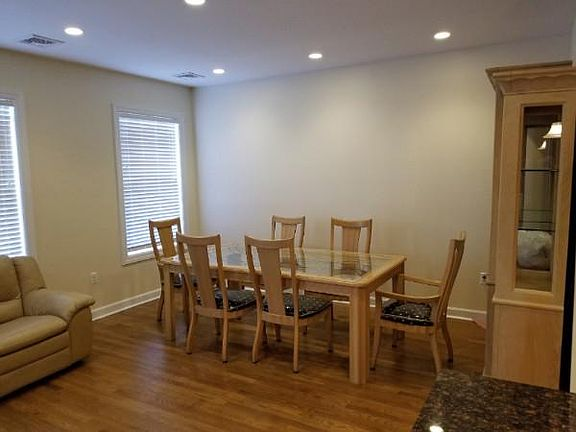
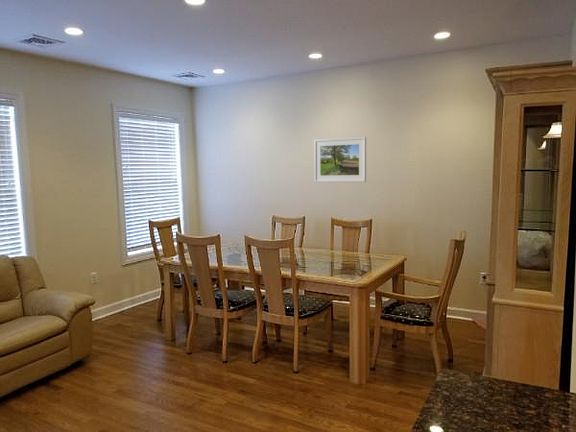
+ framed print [313,136,367,183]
